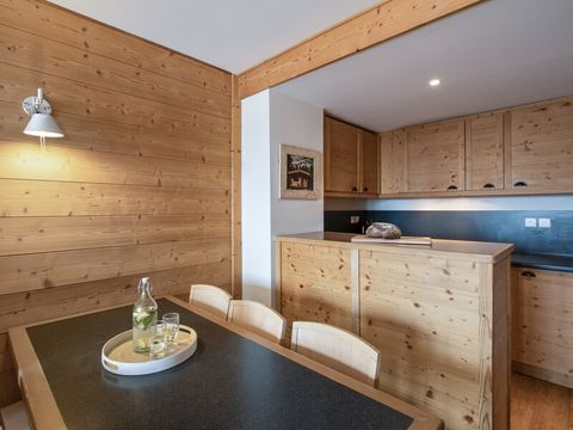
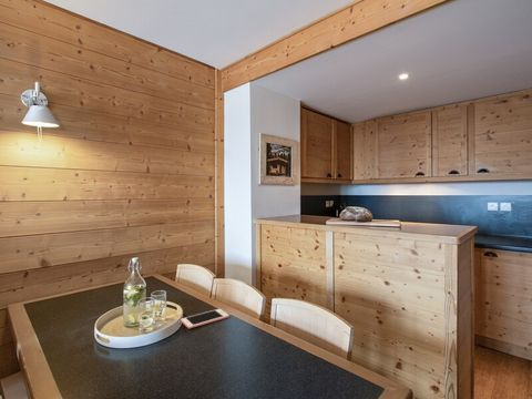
+ cell phone [180,308,231,329]
